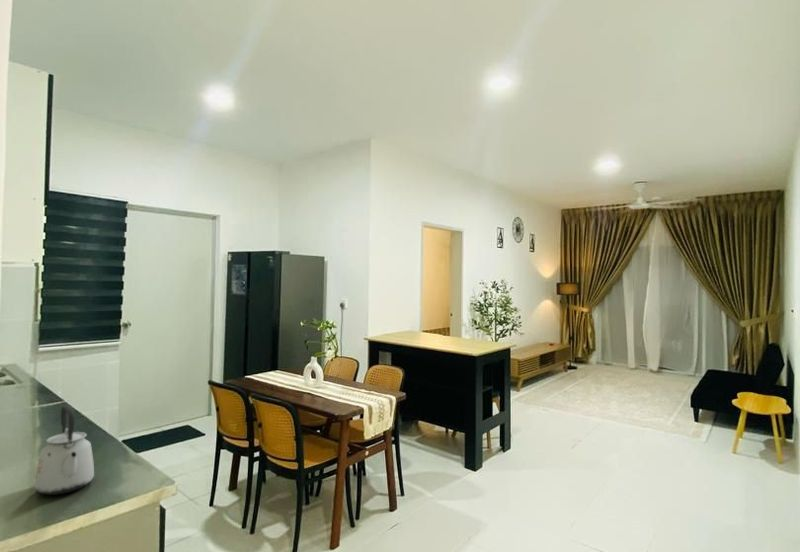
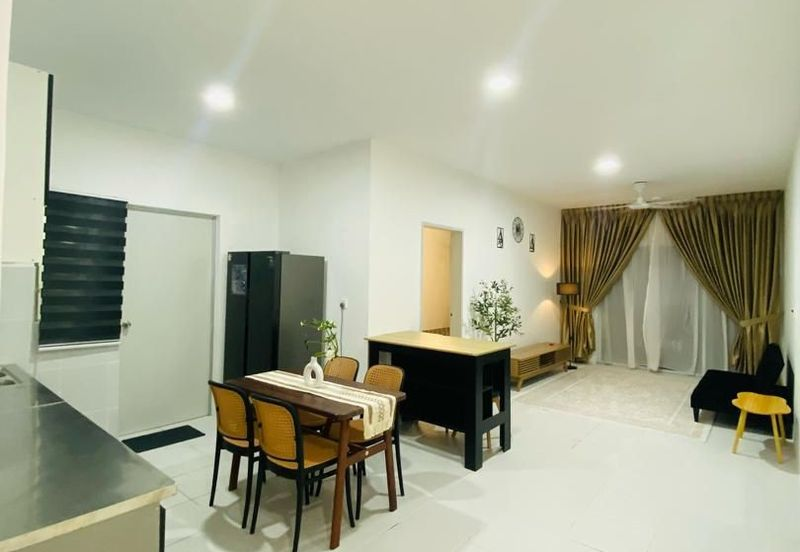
- kettle [33,404,95,496]
